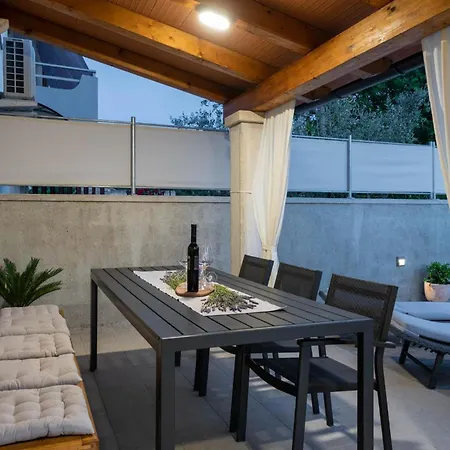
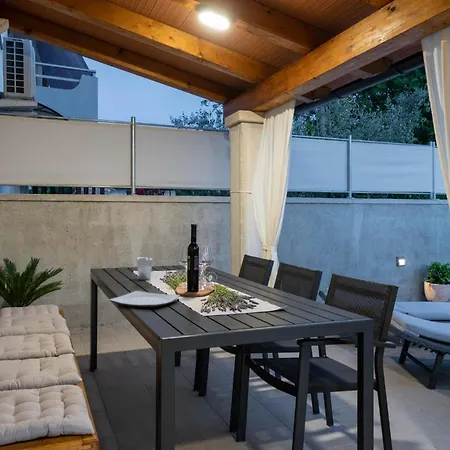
+ drinking glass [136,256,154,281]
+ plate [108,290,181,308]
